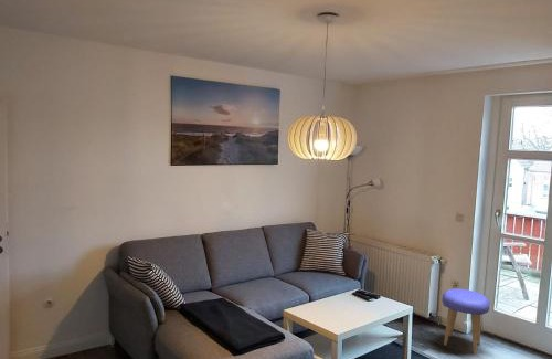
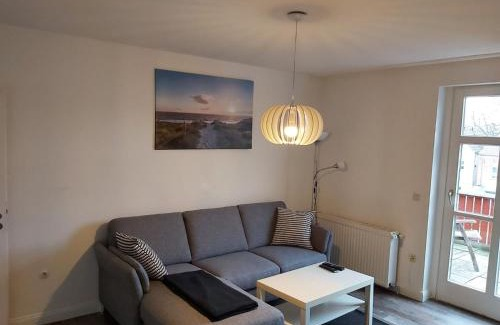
- stool [440,287,490,355]
